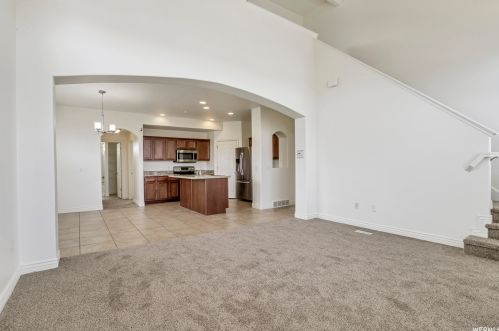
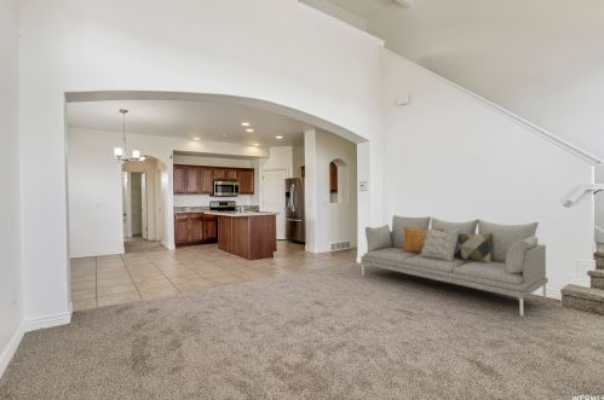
+ sofa [359,214,550,317]
